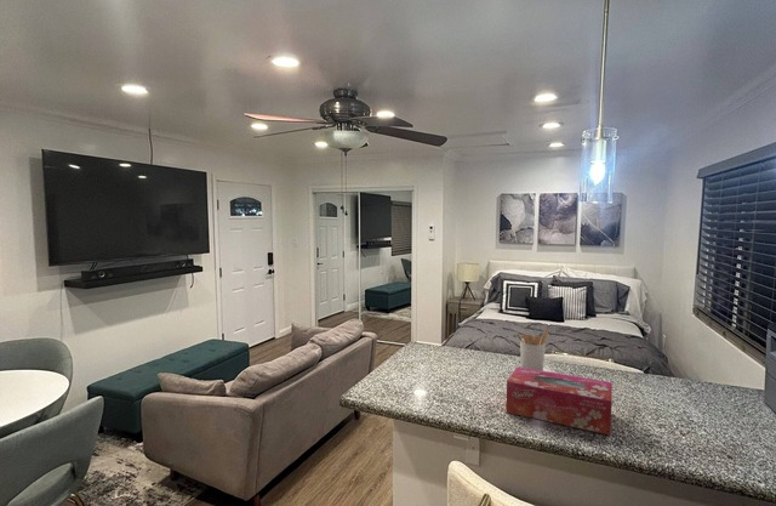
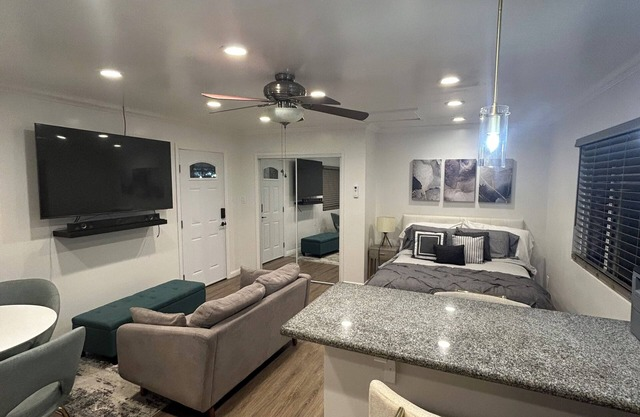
- tissue box [506,365,614,436]
- utensil holder [514,328,550,371]
